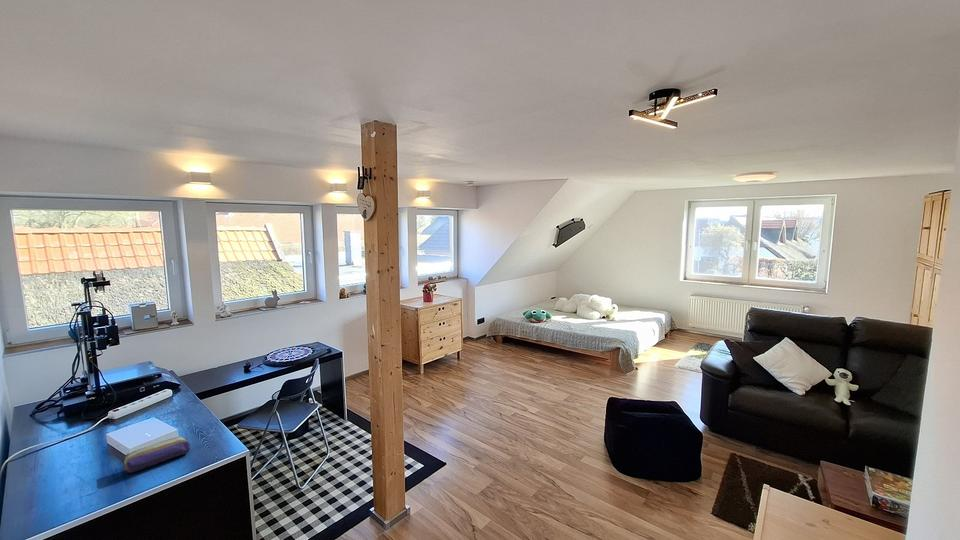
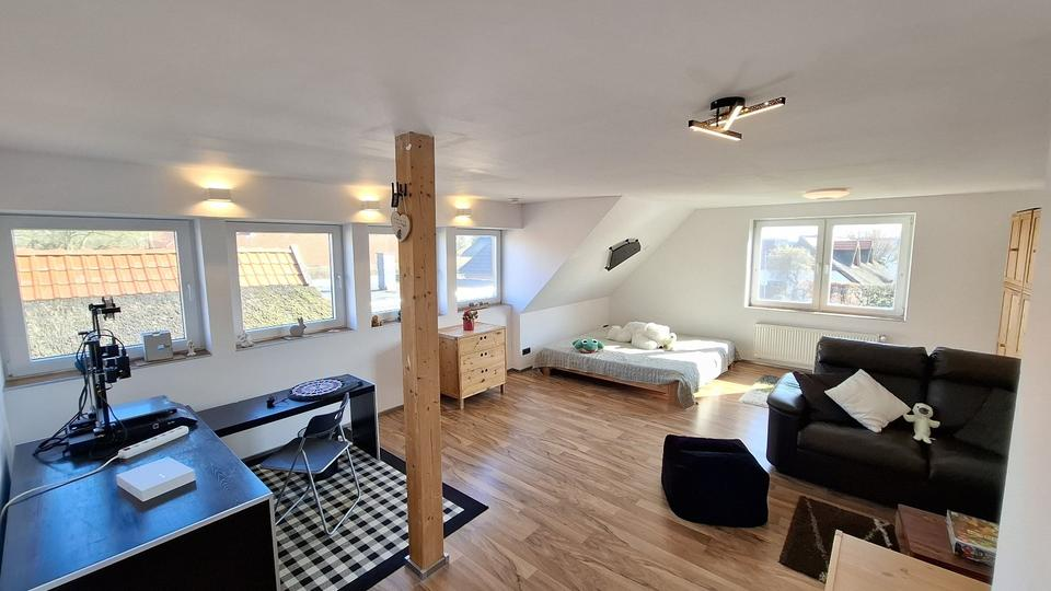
- pencil case [123,436,191,474]
